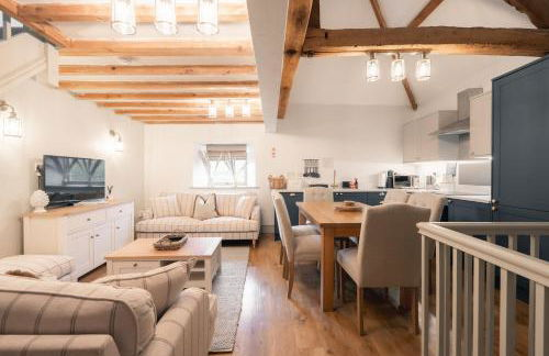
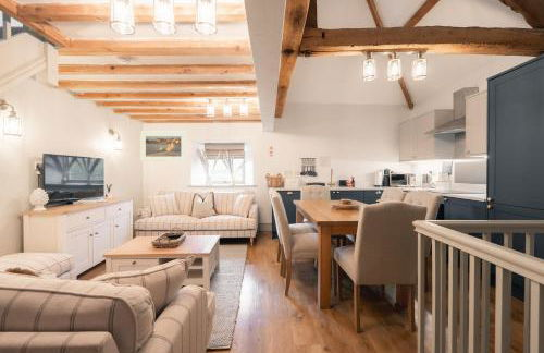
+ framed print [139,131,187,162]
